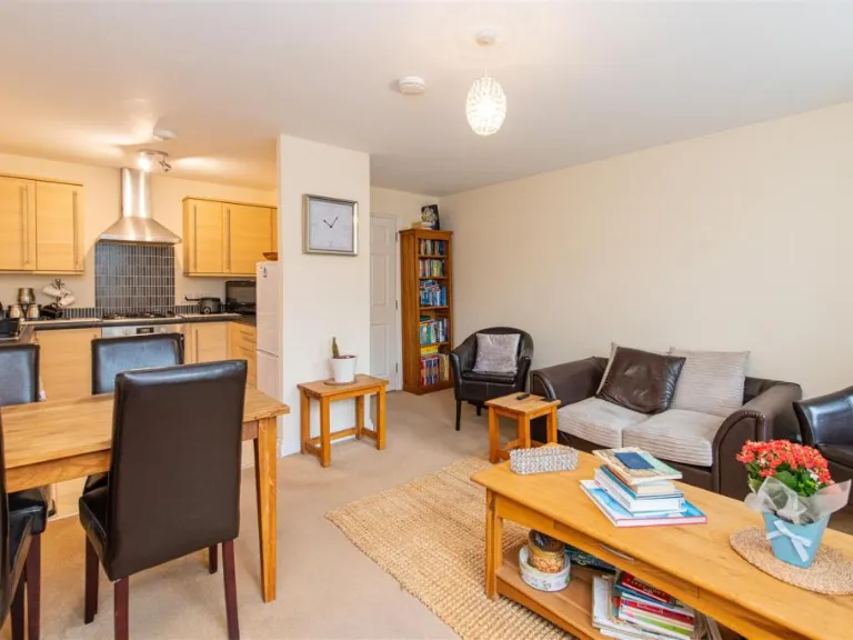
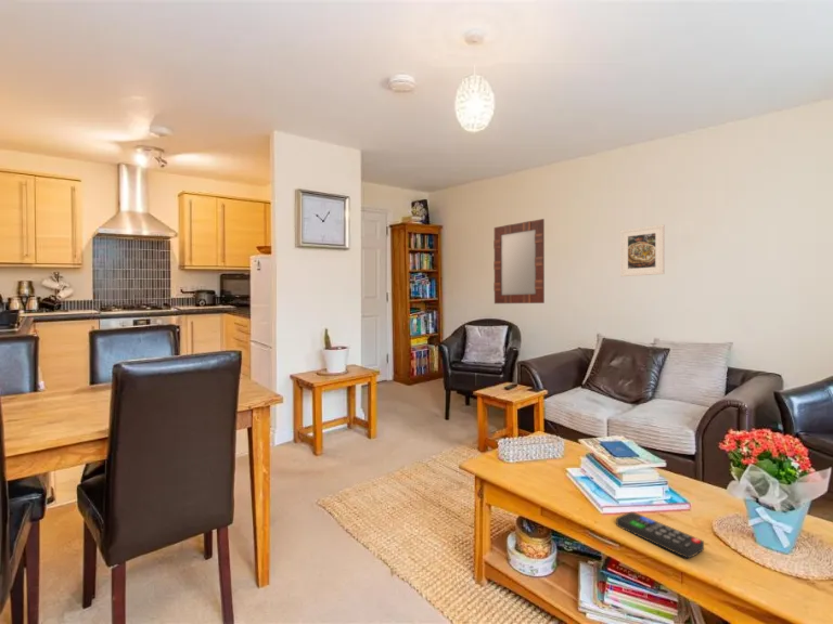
+ home mirror [492,218,546,304]
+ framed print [619,223,665,277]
+ remote control [615,511,705,559]
